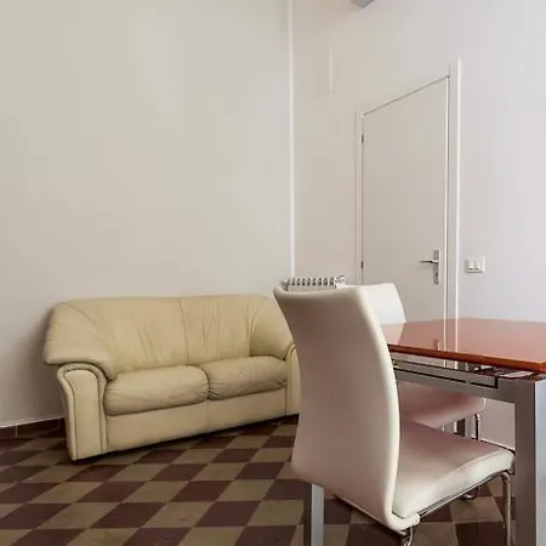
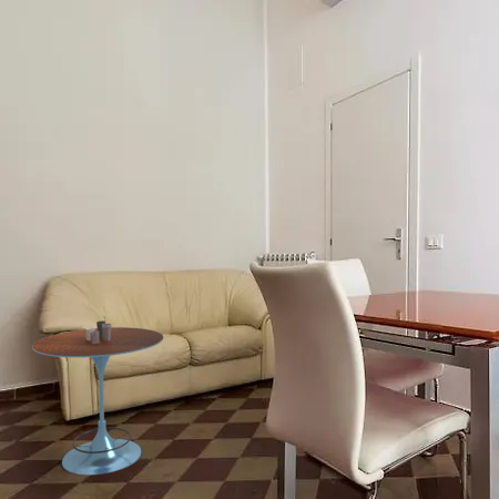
+ side table [31,316,164,476]
